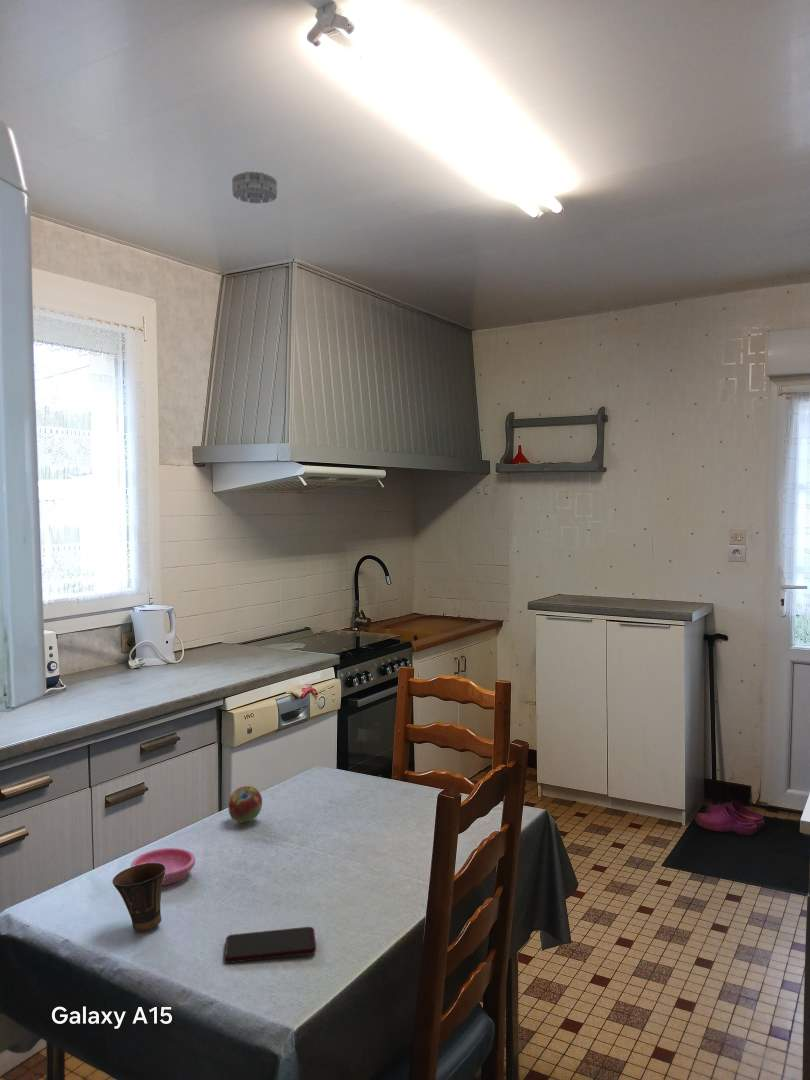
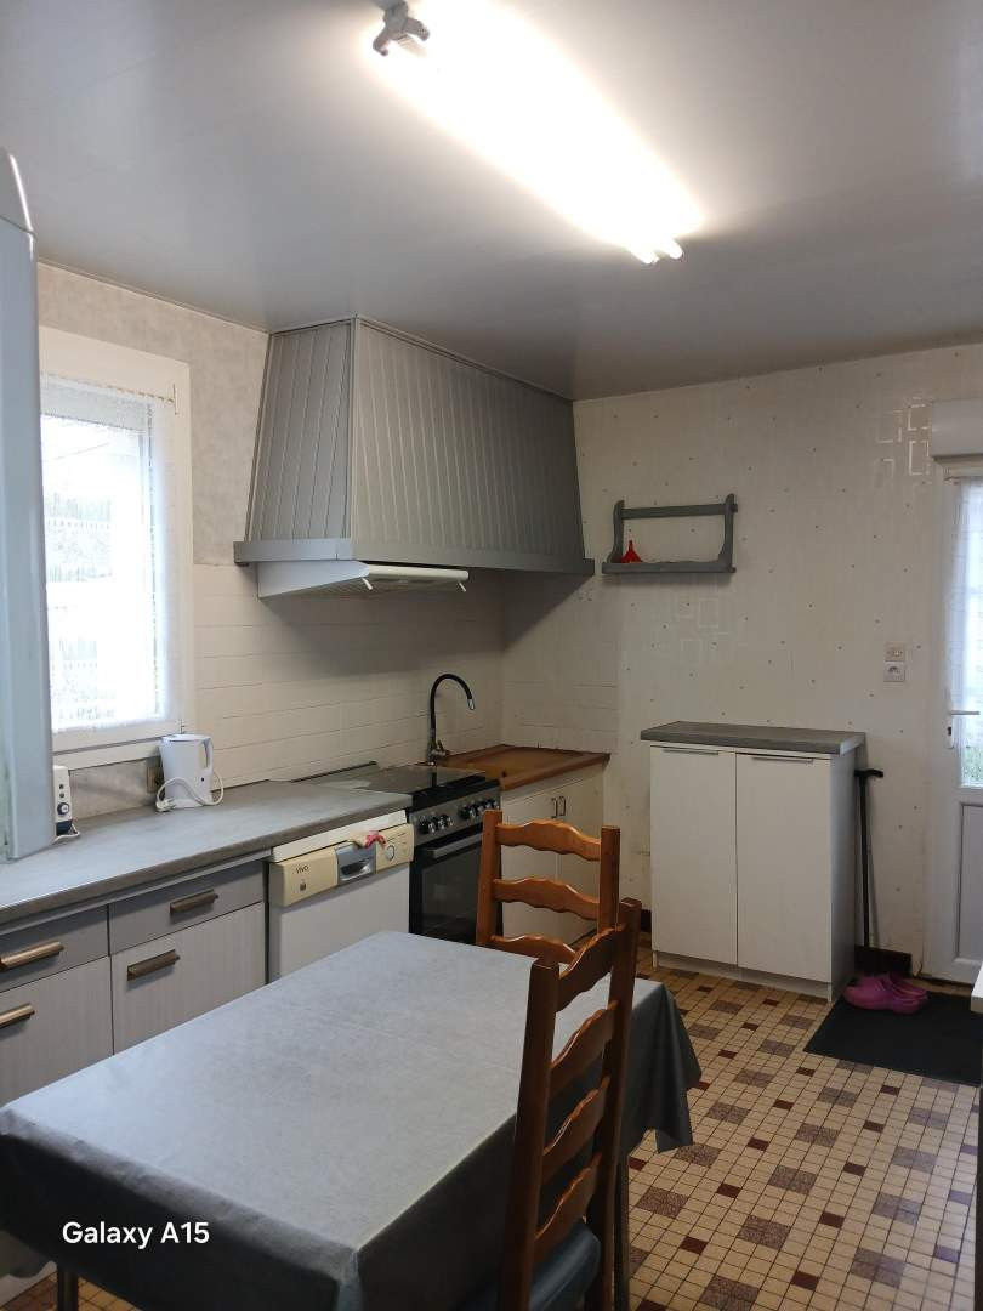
- fruit [227,785,263,824]
- saucer [130,847,196,886]
- smartphone [223,926,317,964]
- smoke detector [231,171,278,204]
- cup [111,862,166,932]
